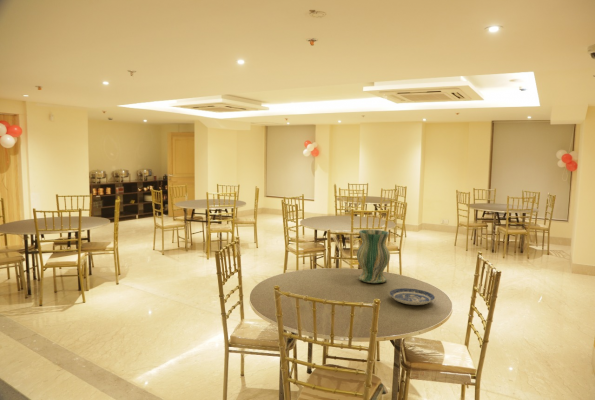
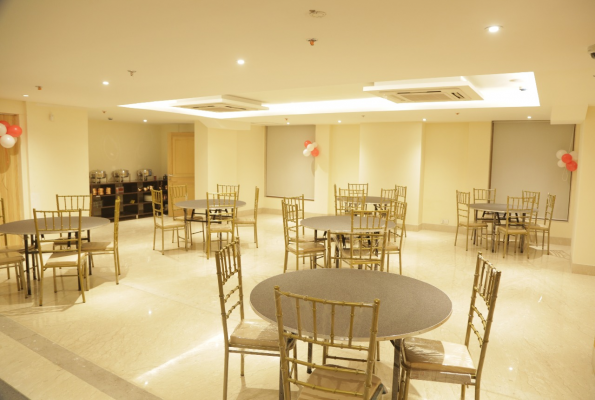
- vase [356,229,391,284]
- plate [389,287,436,306]
